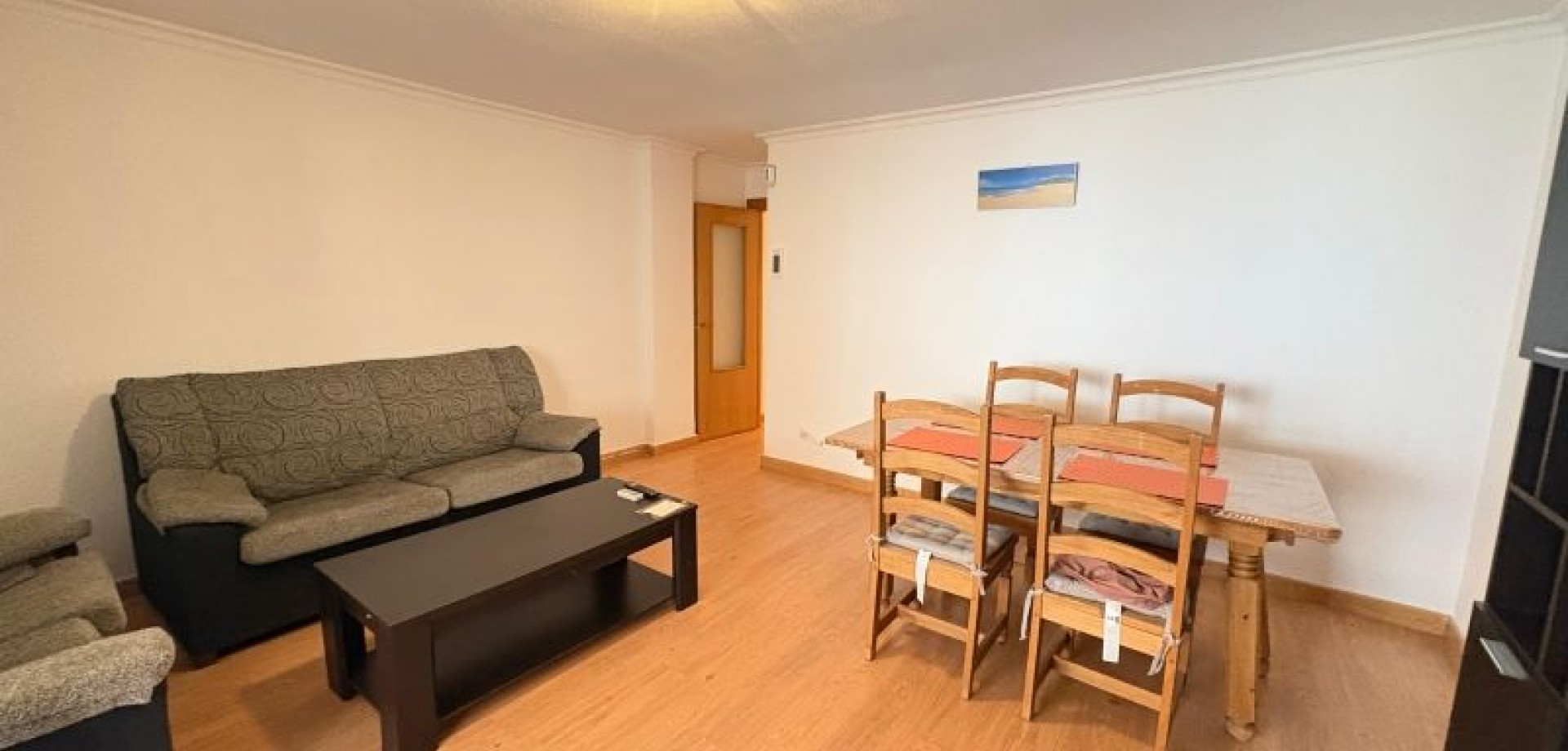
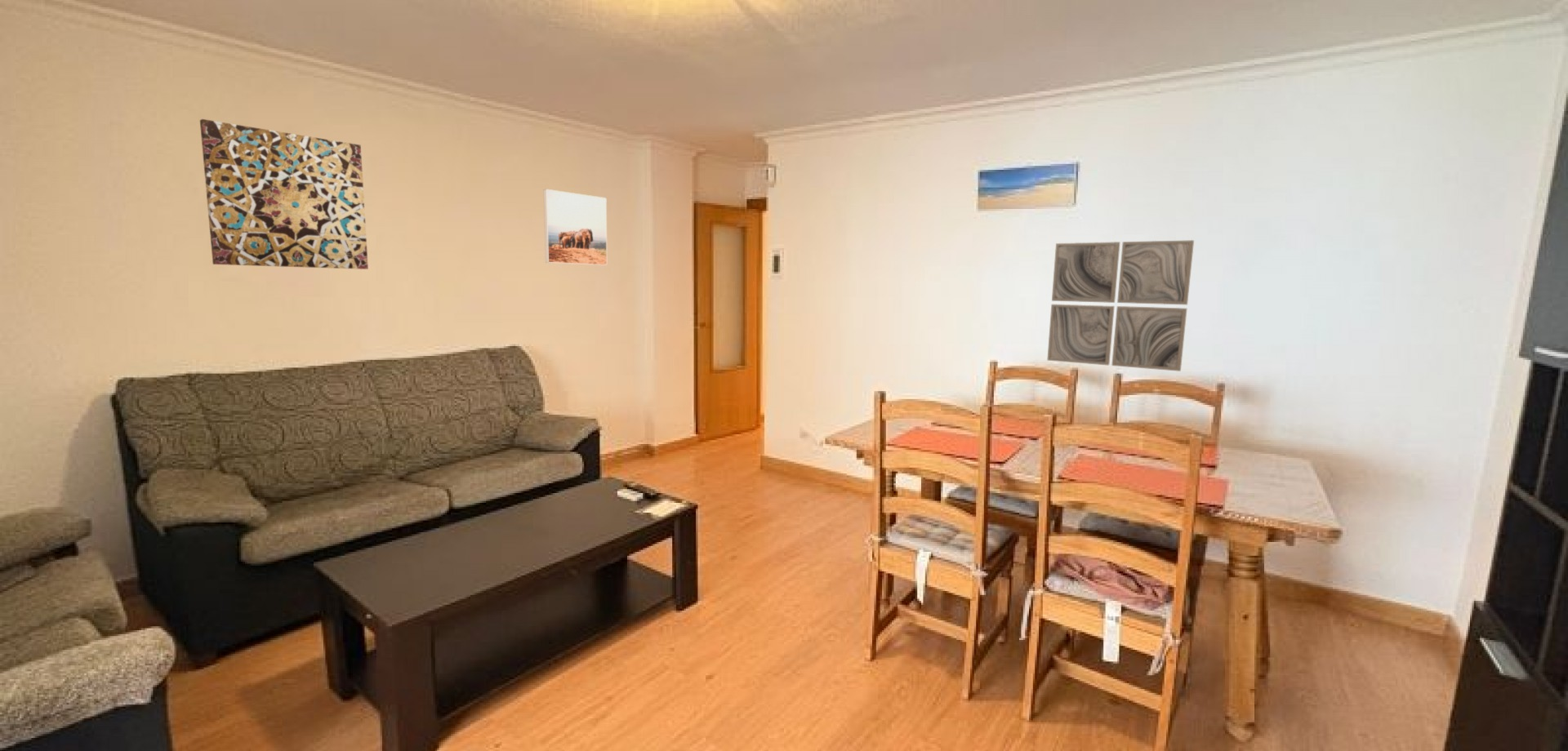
+ wall art [1046,239,1195,372]
+ wall art [199,118,369,270]
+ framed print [543,189,608,266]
